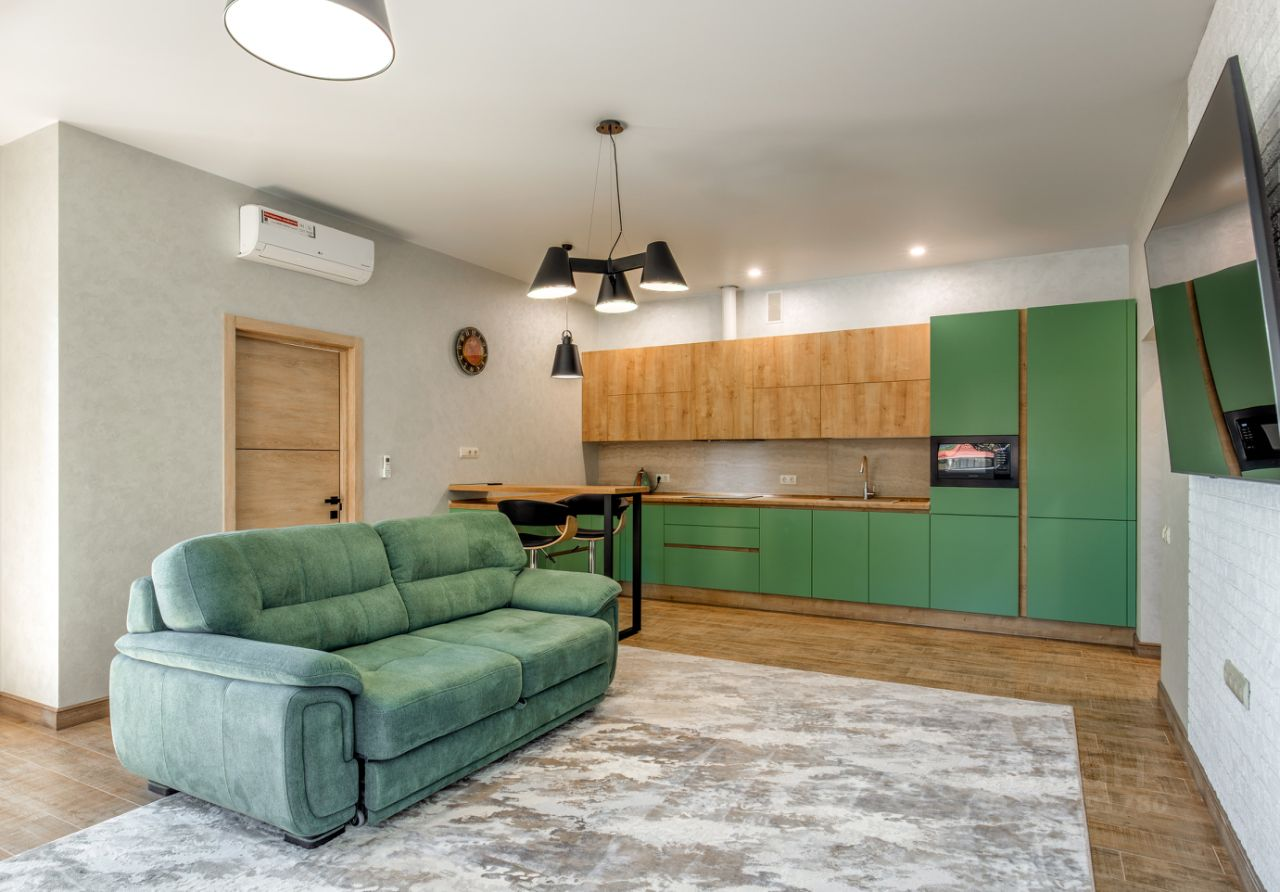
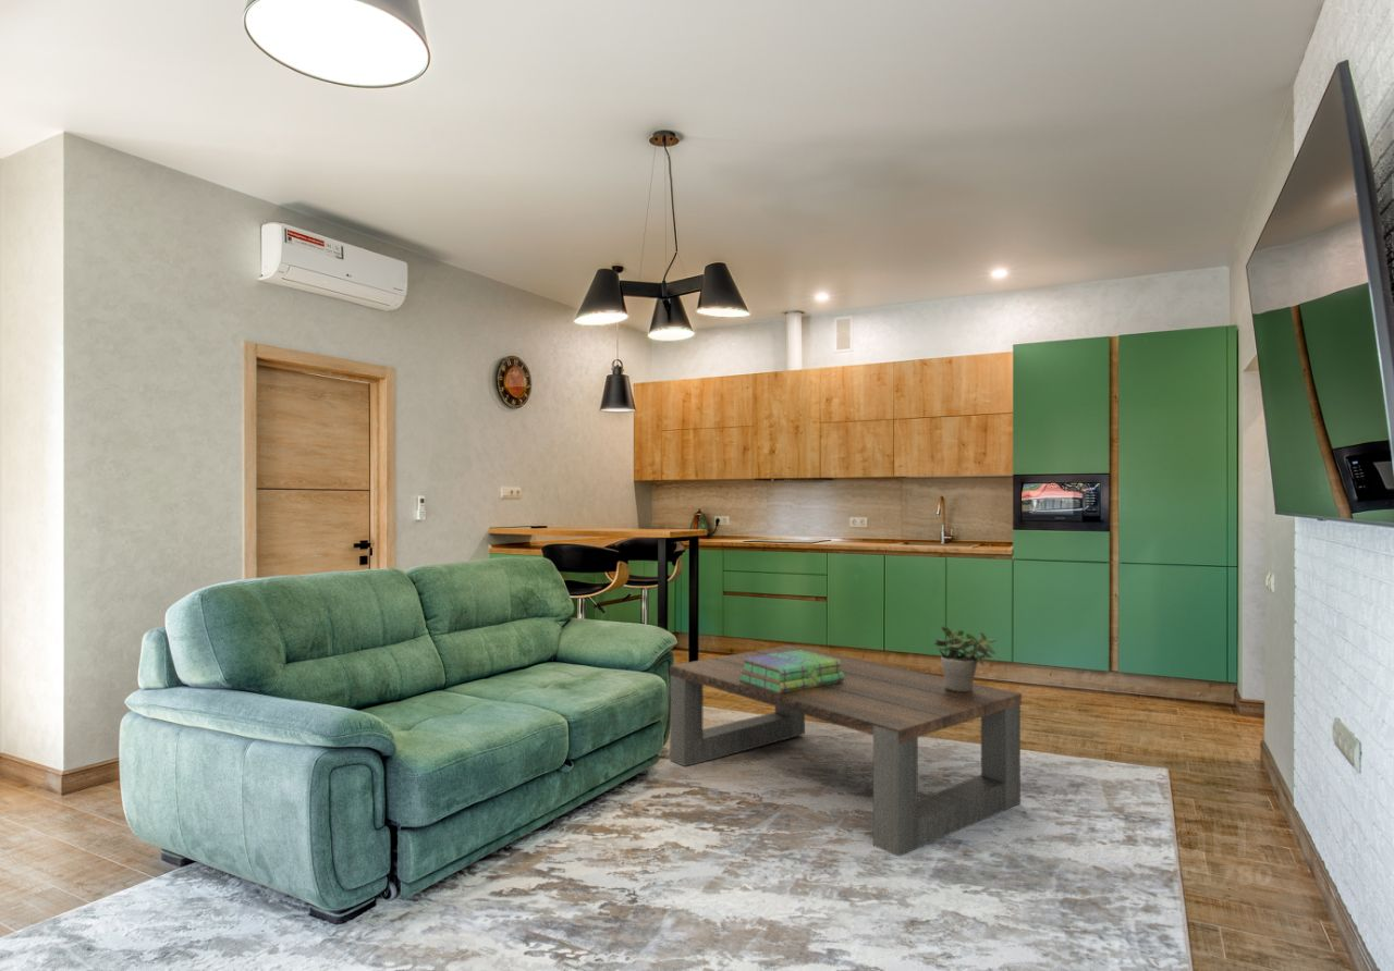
+ stack of books [738,650,844,693]
+ potted plant [933,625,998,691]
+ coffee table [669,644,1023,858]
